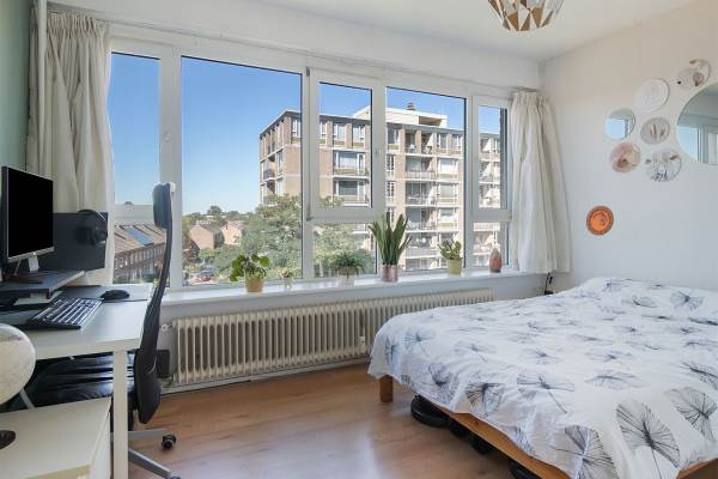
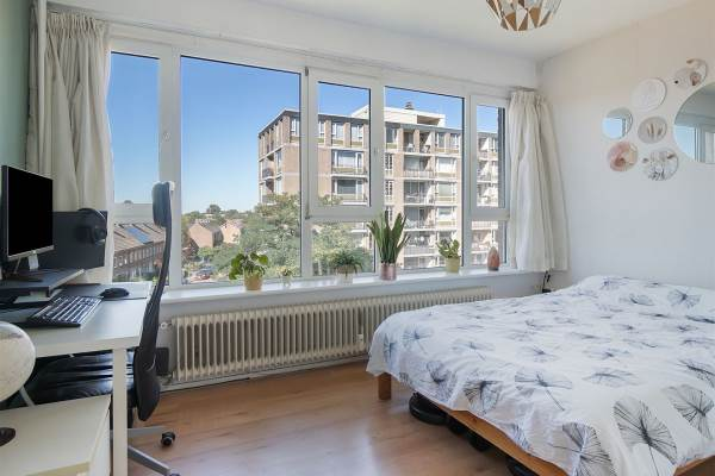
- decorative plate [585,205,615,236]
